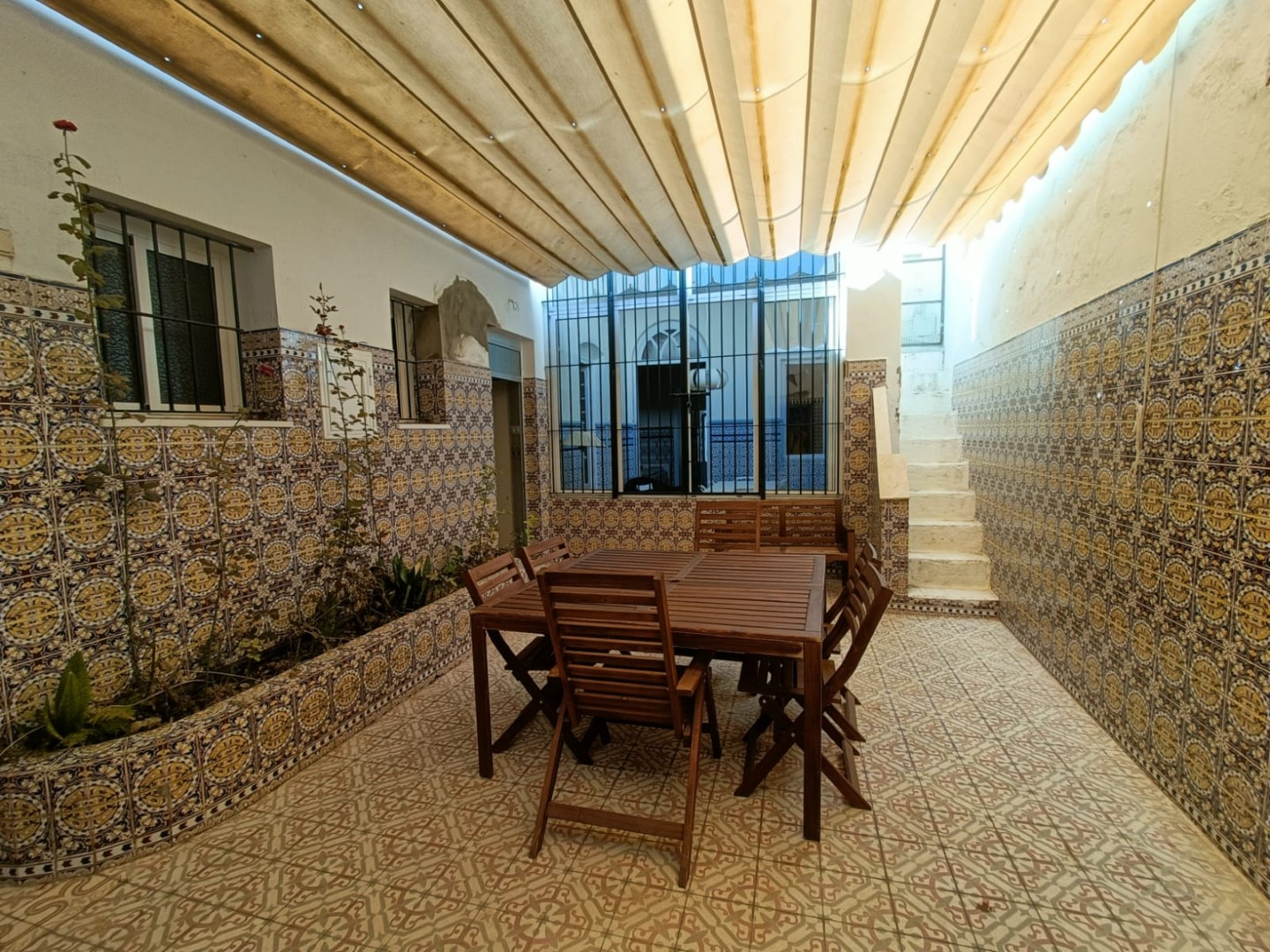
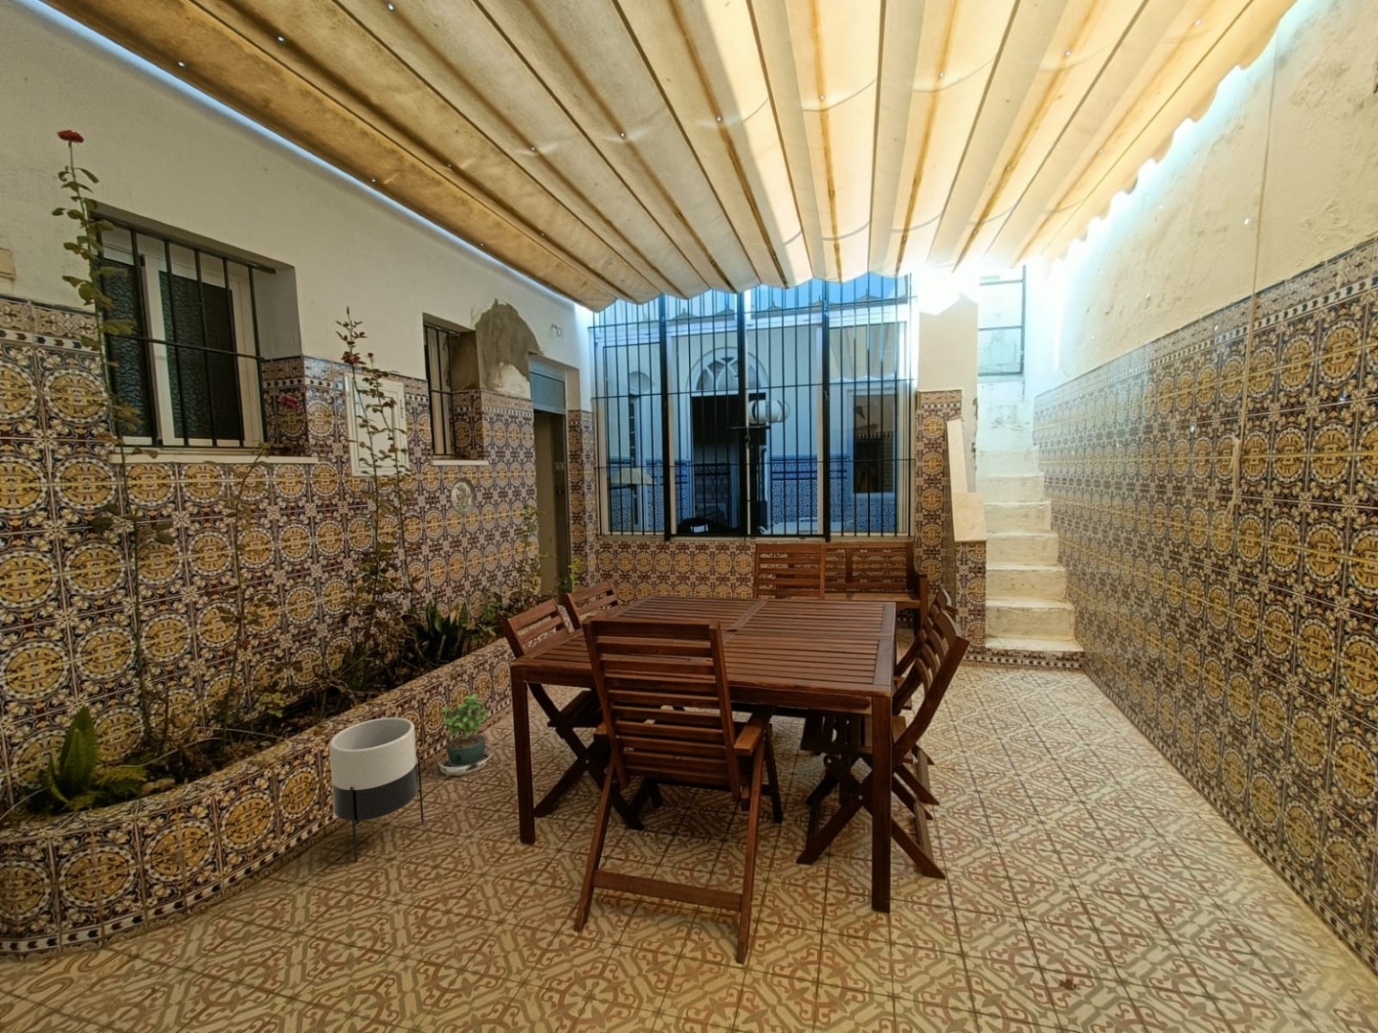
+ decorative plate [450,476,477,516]
+ potted plant [437,692,495,786]
+ planter [329,716,425,863]
